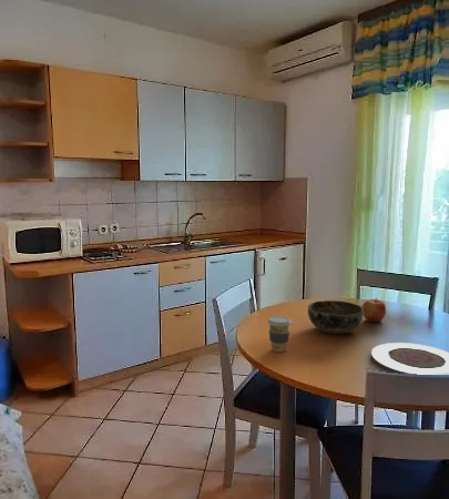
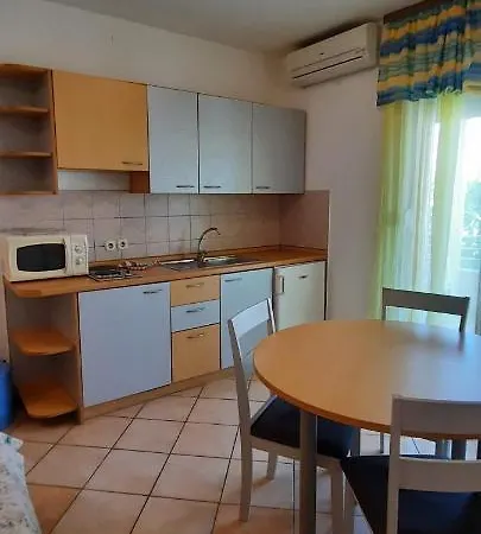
- coffee cup [266,315,293,354]
- plate [370,342,449,375]
- apple [360,297,387,323]
- bowl [307,299,364,335]
